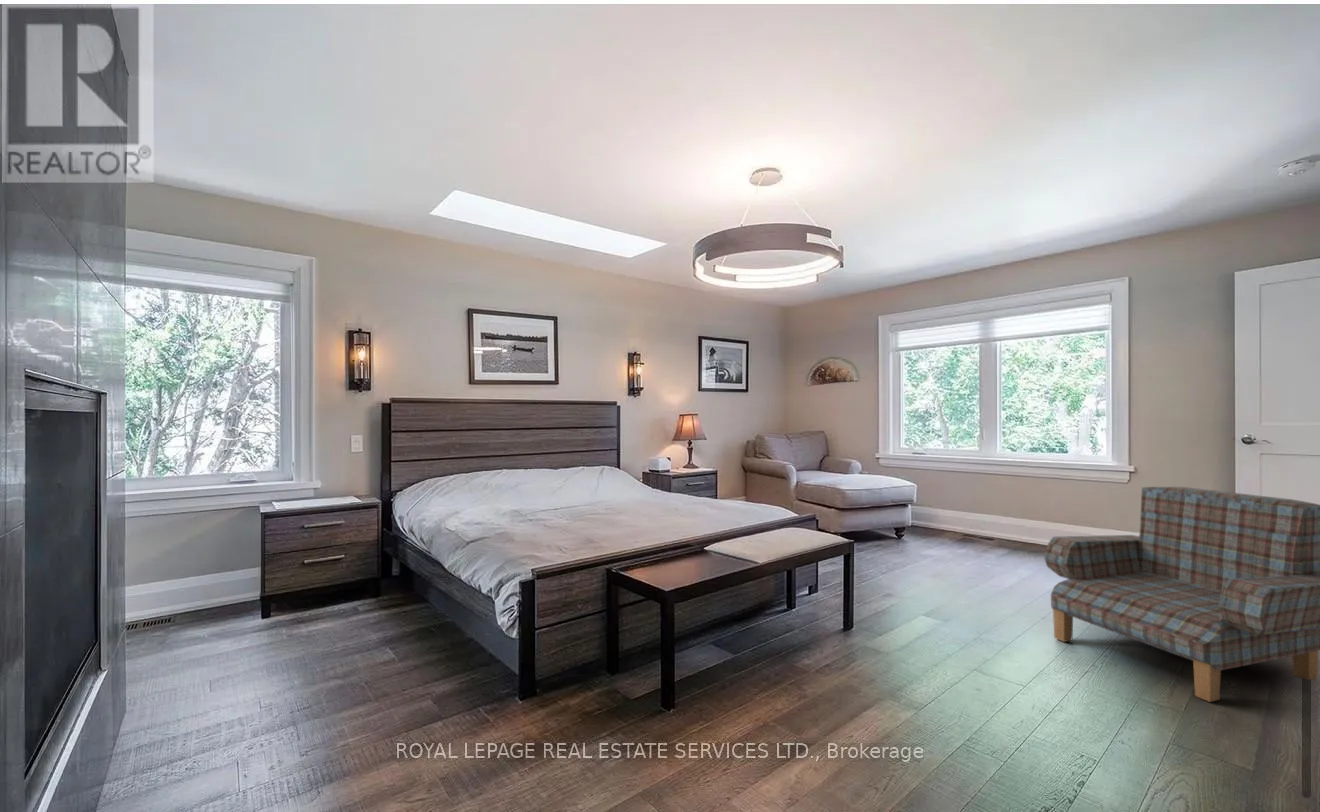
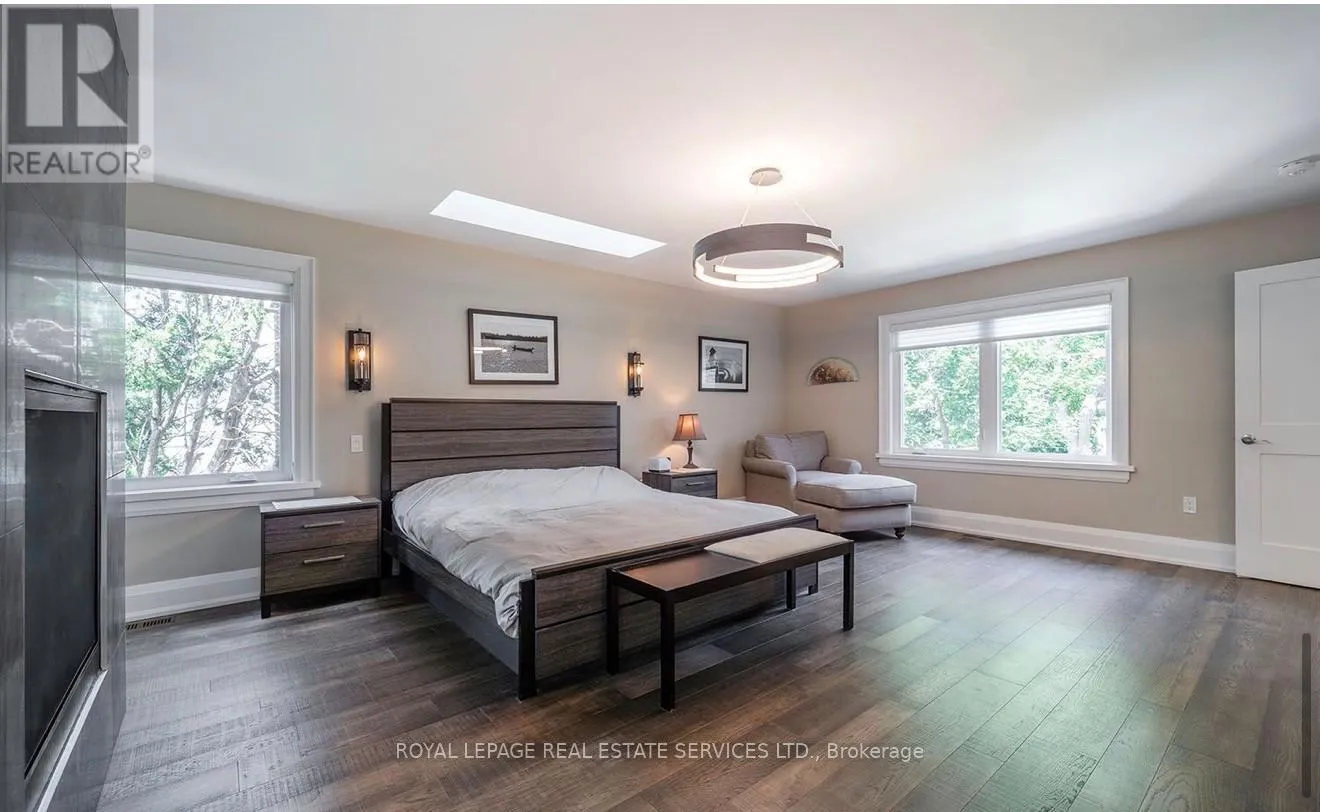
- armchair [1043,486,1320,703]
